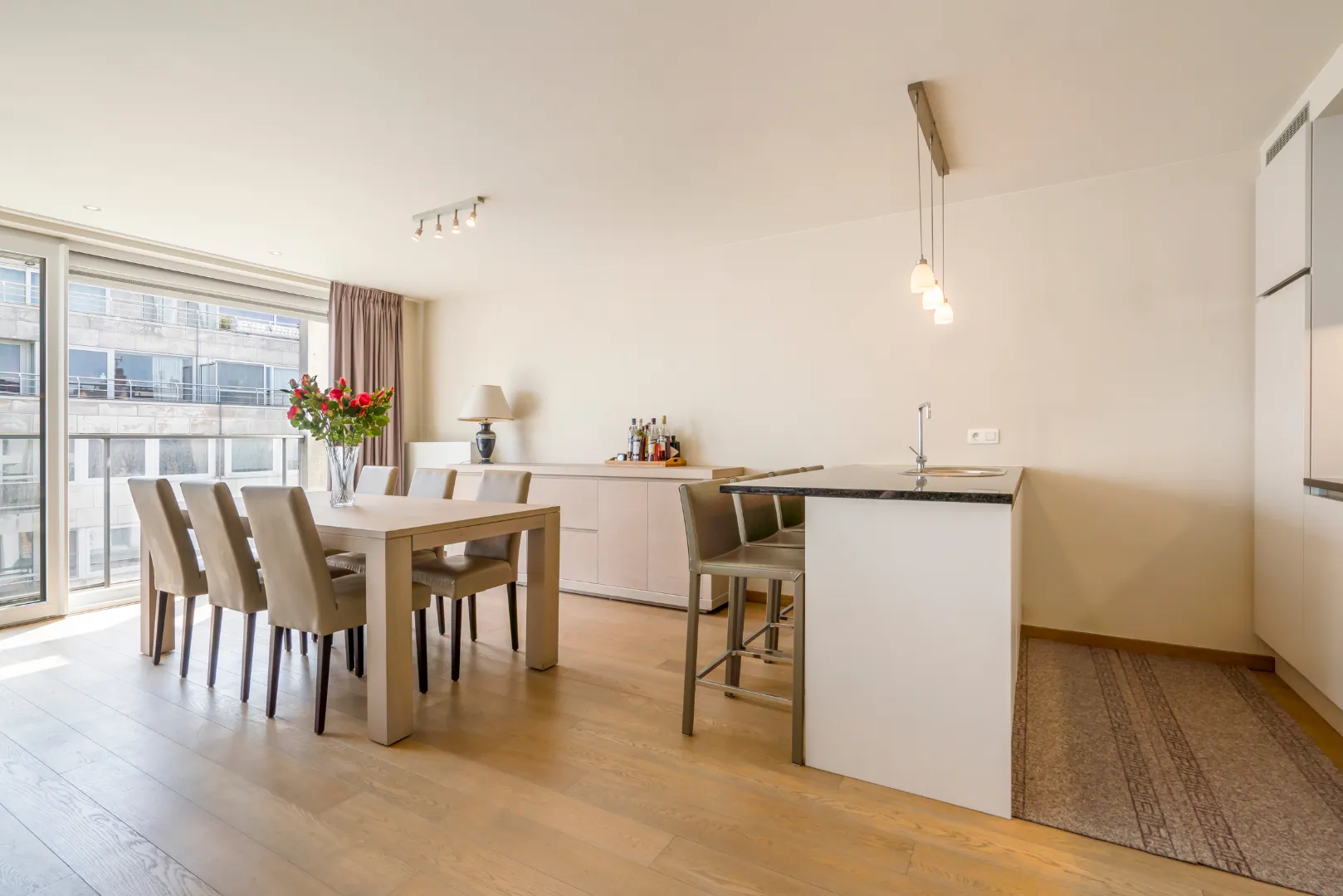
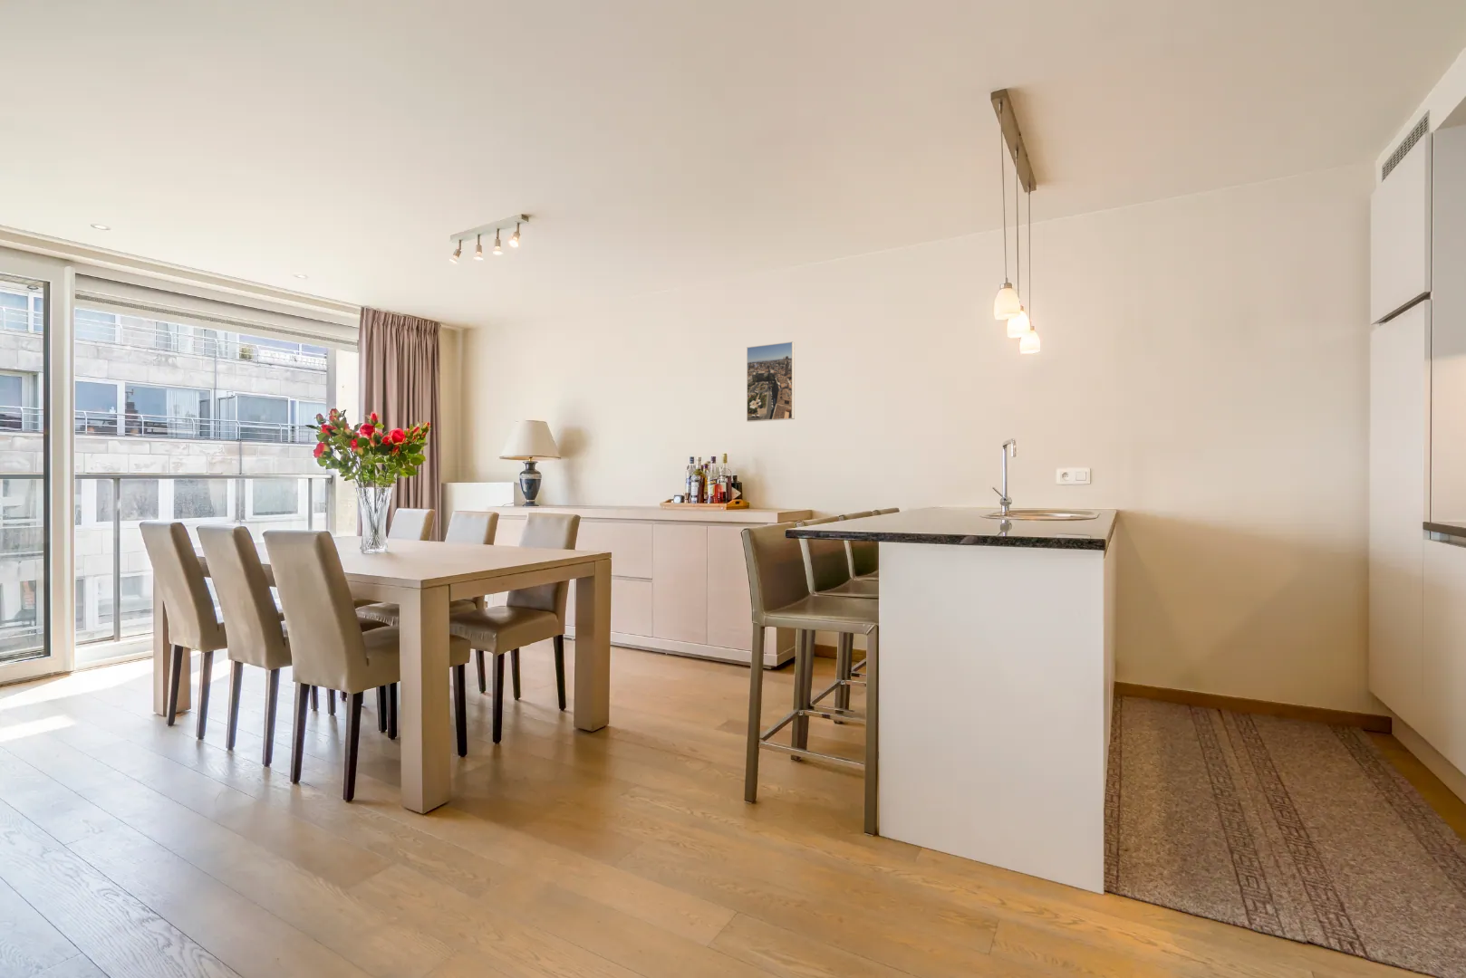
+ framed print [746,341,796,422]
